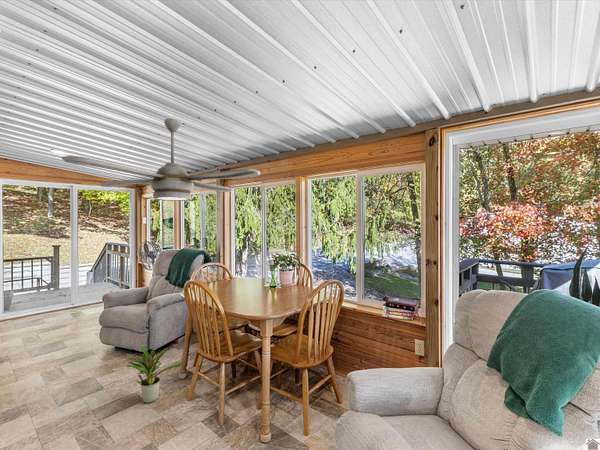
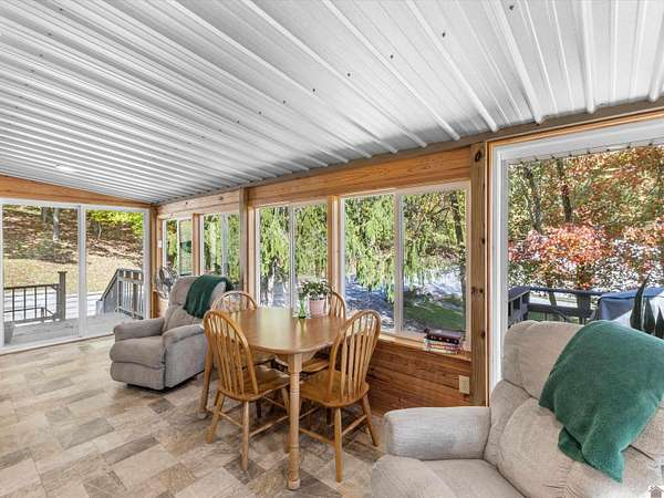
- potted plant [126,344,183,404]
- ceiling fan [61,118,261,202]
